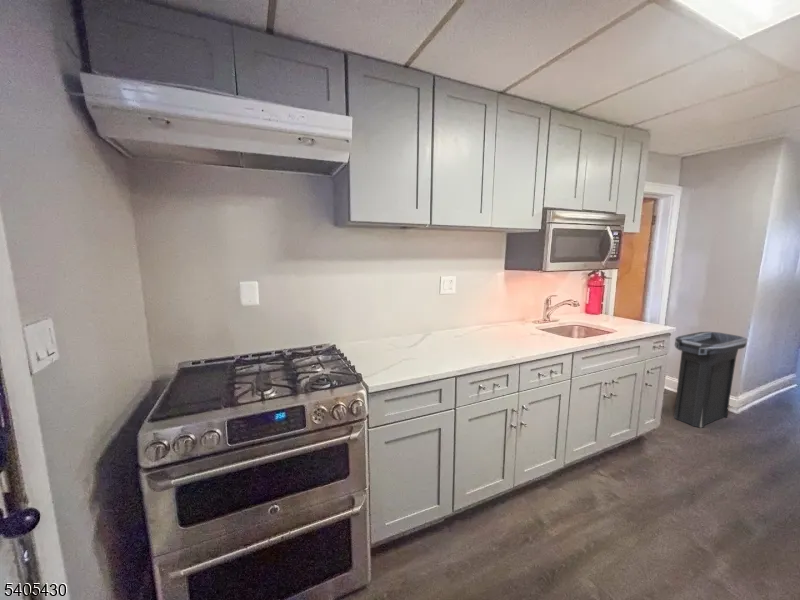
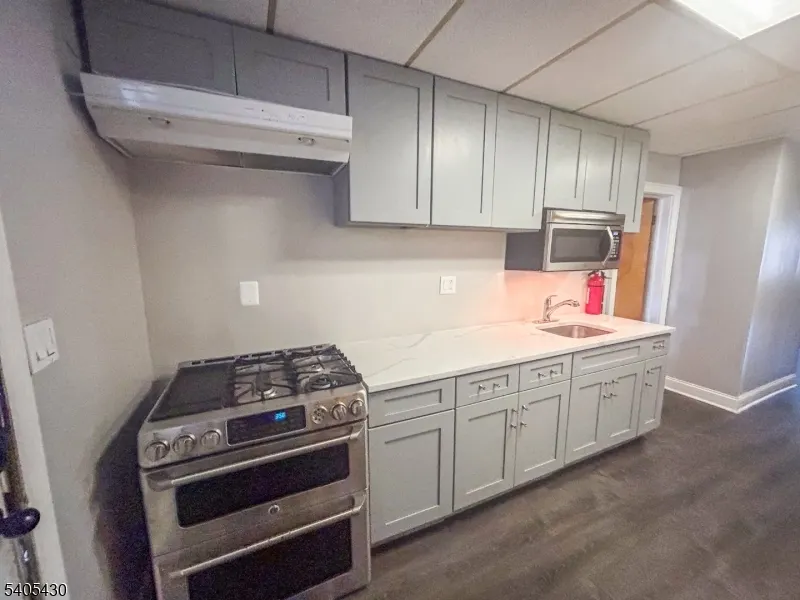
- trash can [673,331,748,428]
